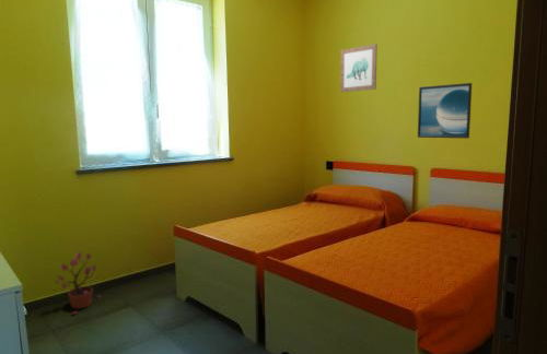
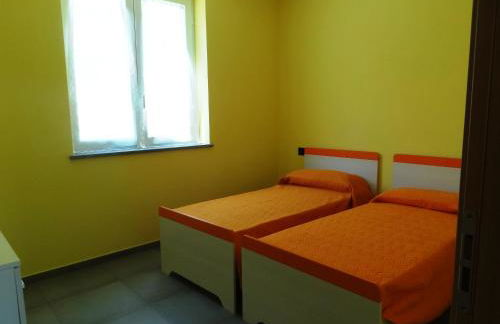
- wall art [339,43,379,93]
- potted plant [54,250,103,316]
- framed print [417,82,473,140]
